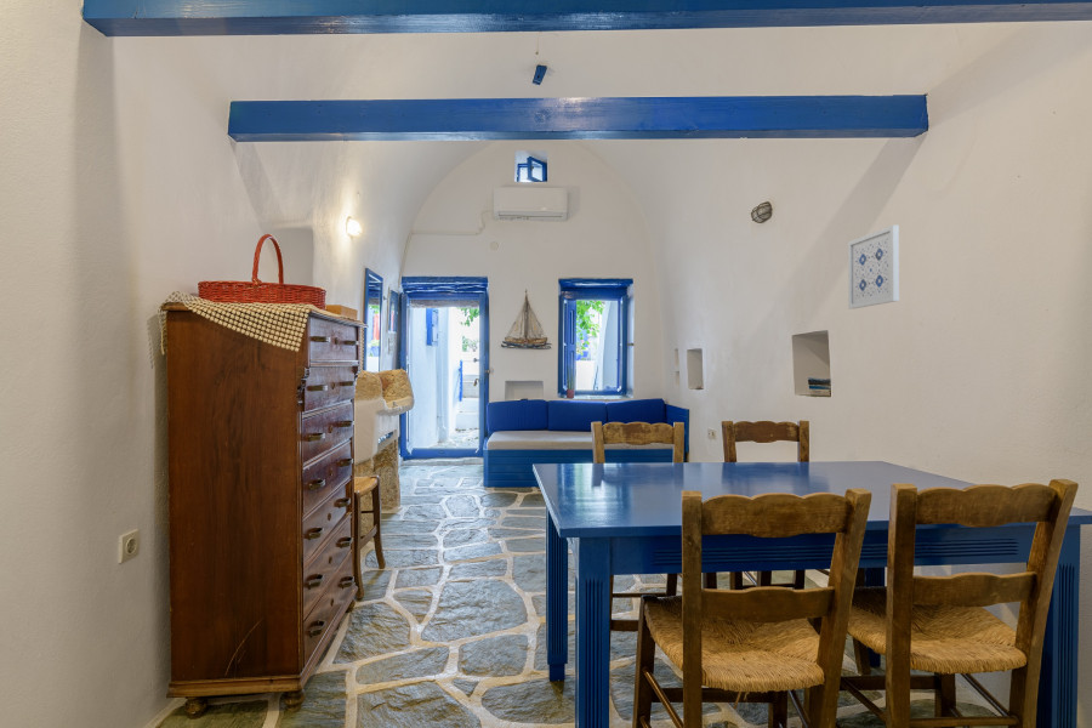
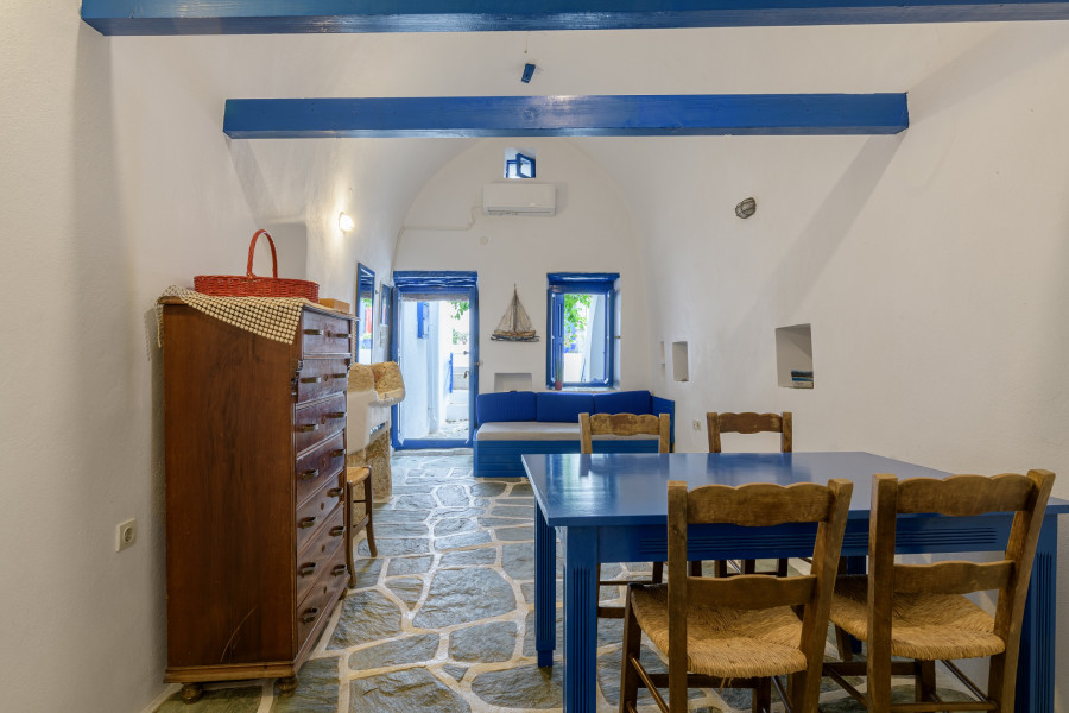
- wall art [847,224,900,309]
